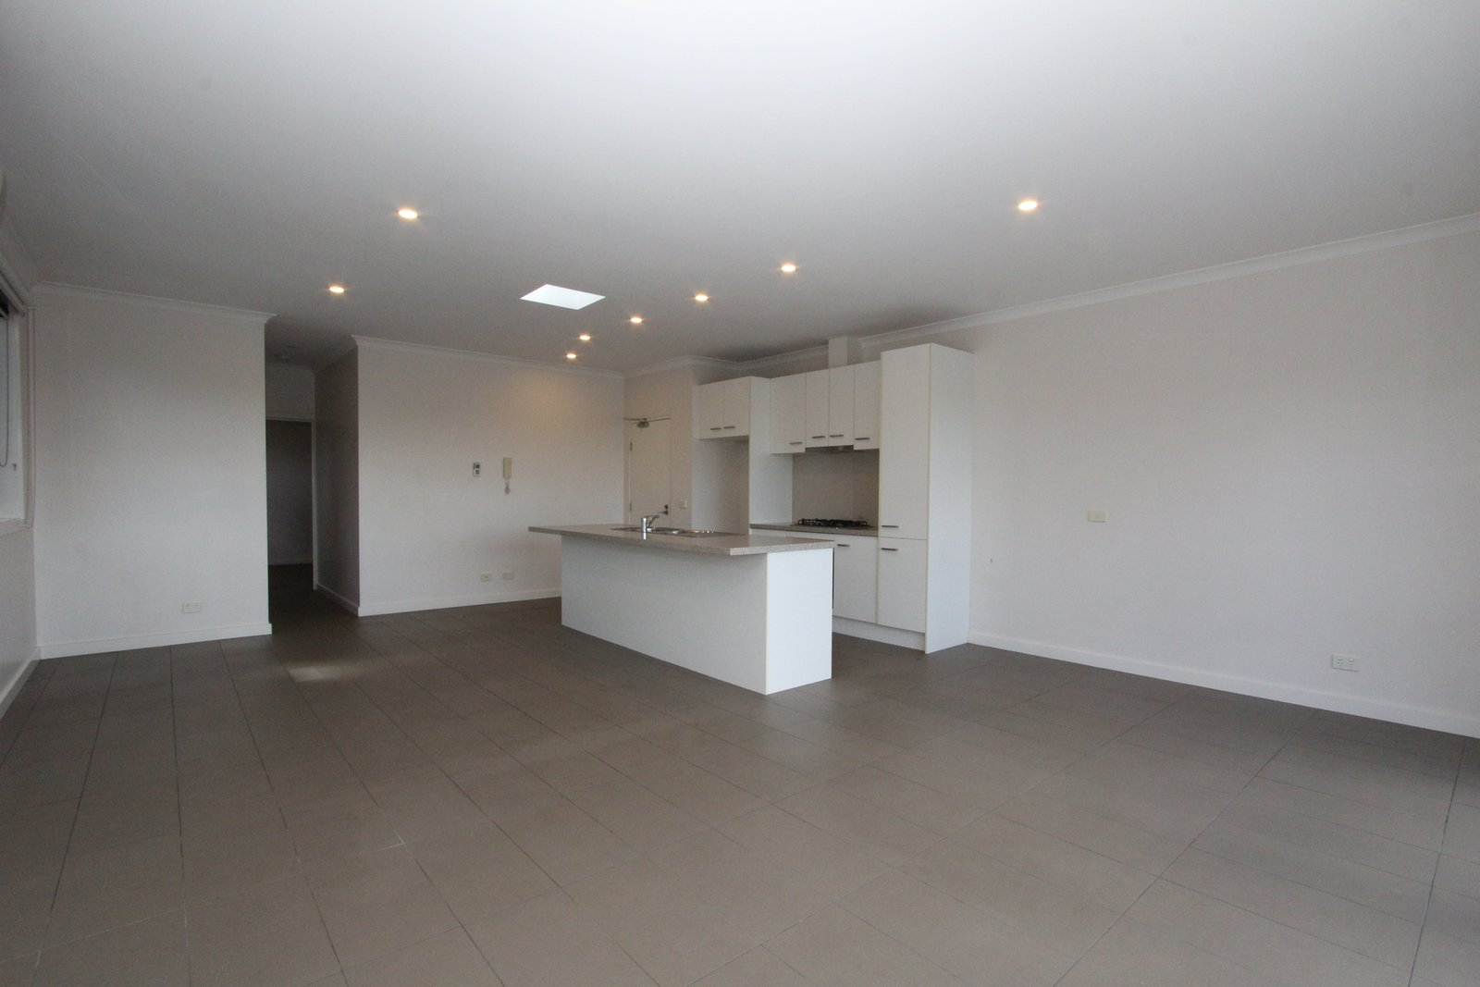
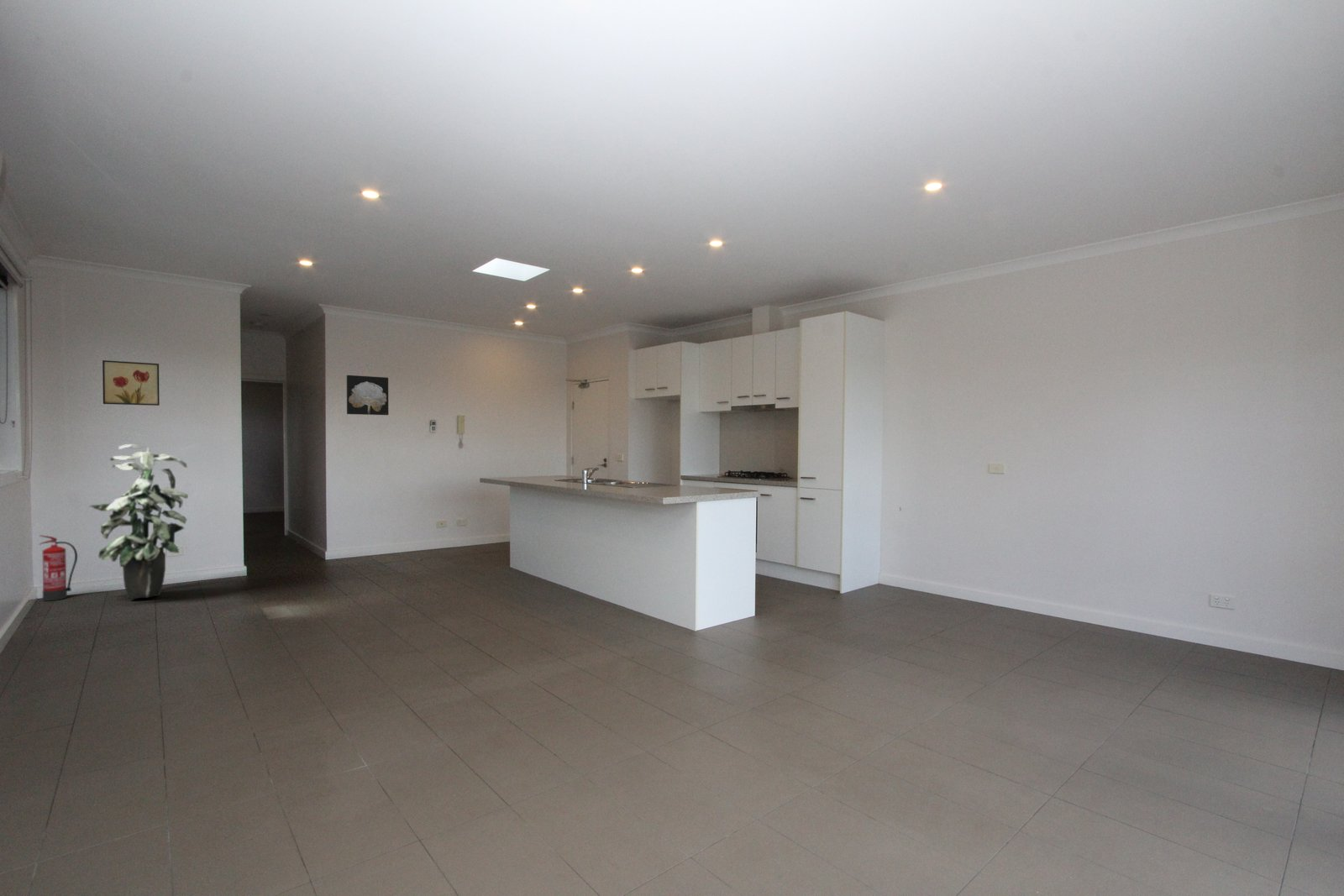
+ fire extinguisher [38,534,78,602]
+ wall art [346,375,389,416]
+ indoor plant [89,443,189,600]
+ wall art [102,359,160,406]
